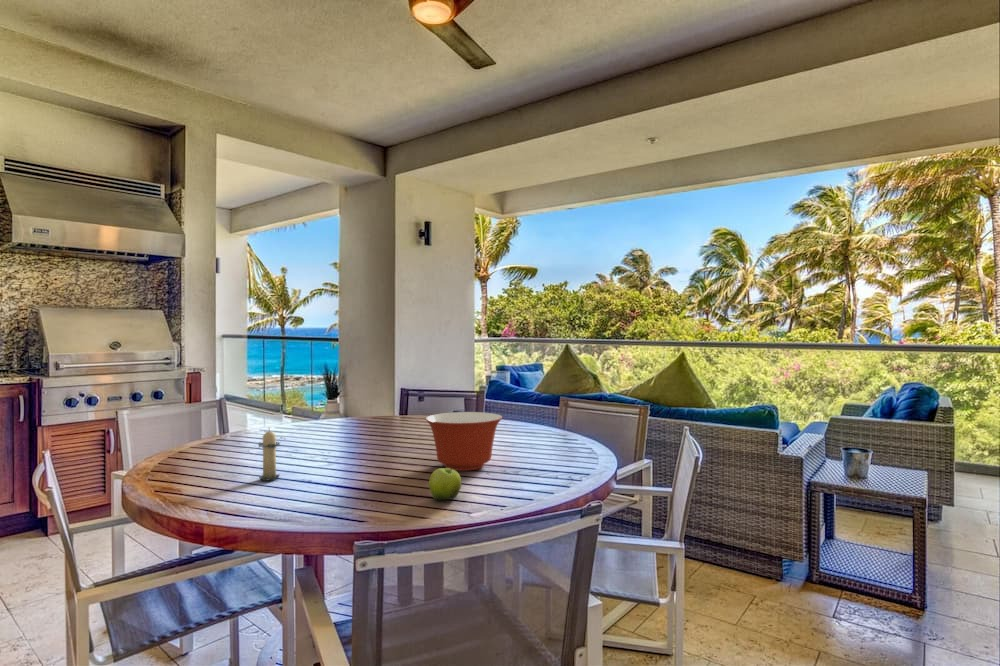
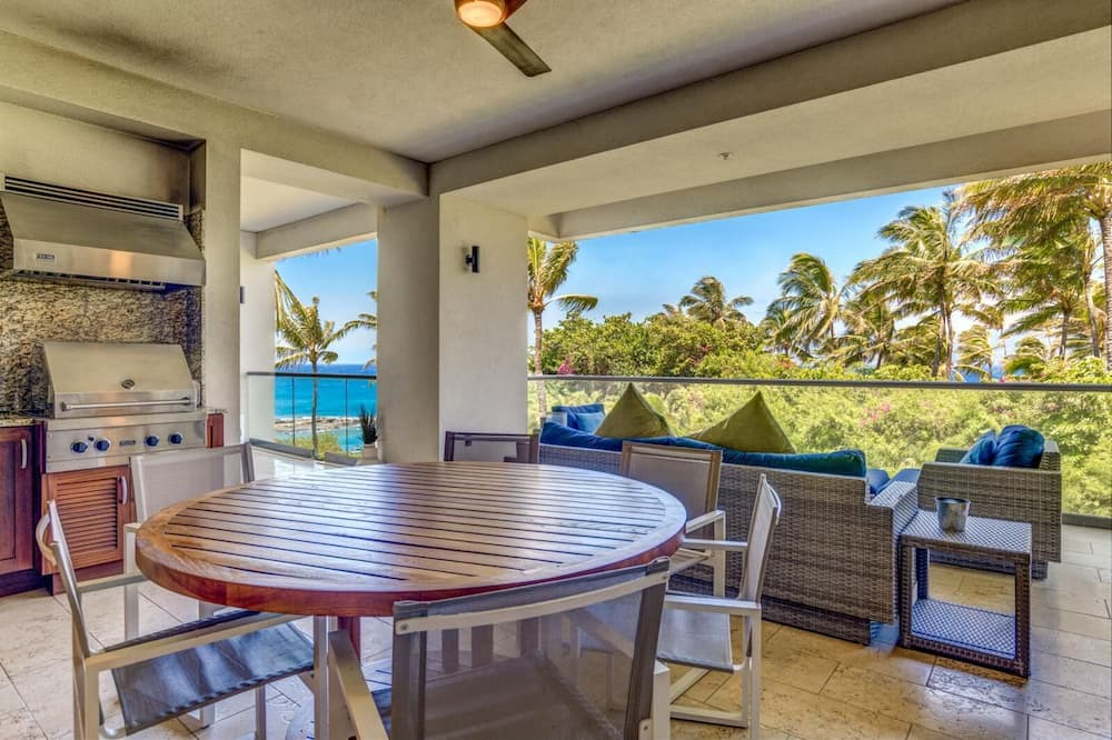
- mixing bowl [424,411,504,472]
- fruit [428,467,462,502]
- candle [257,426,281,481]
